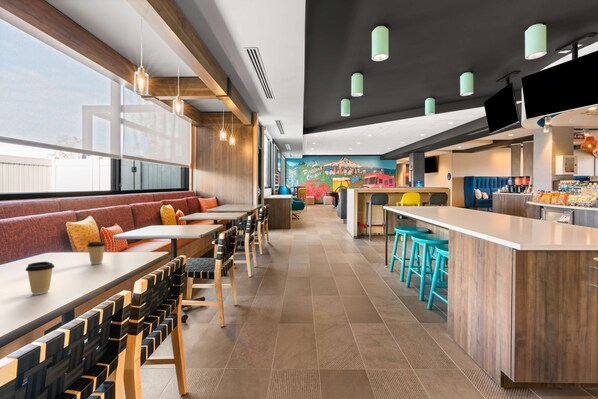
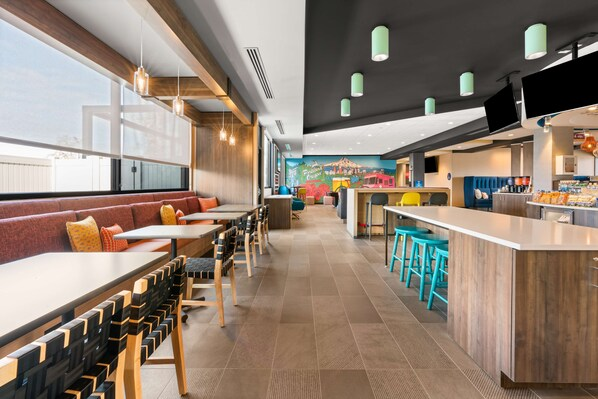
- coffee cup [86,241,107,265]
- coffee cup [24,261,56,296]
